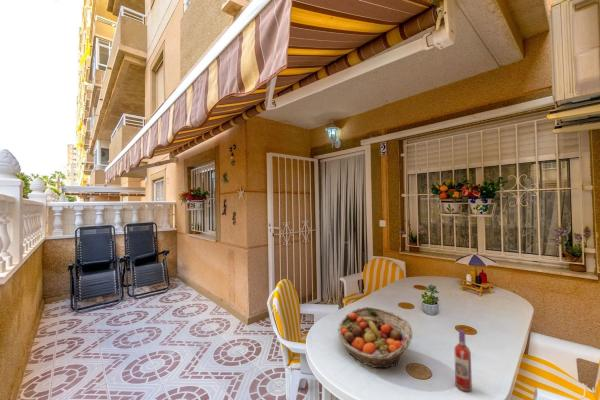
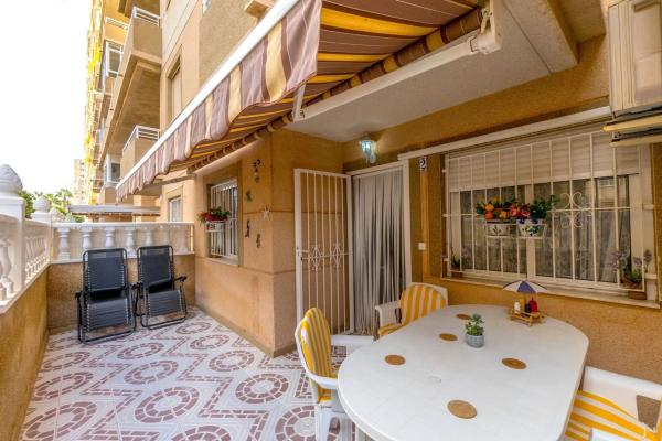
- wine bottle [453,328,473,392]
- fruit basket [336,306,413,369]
